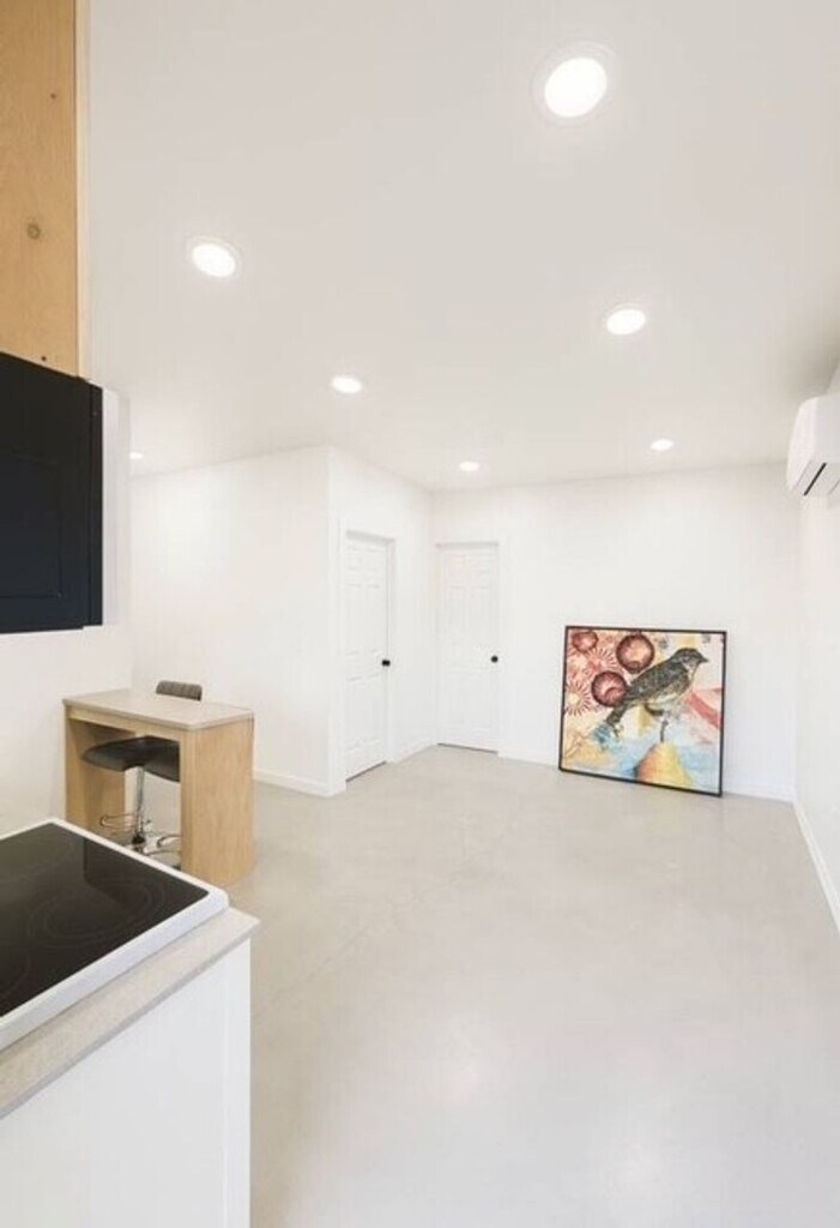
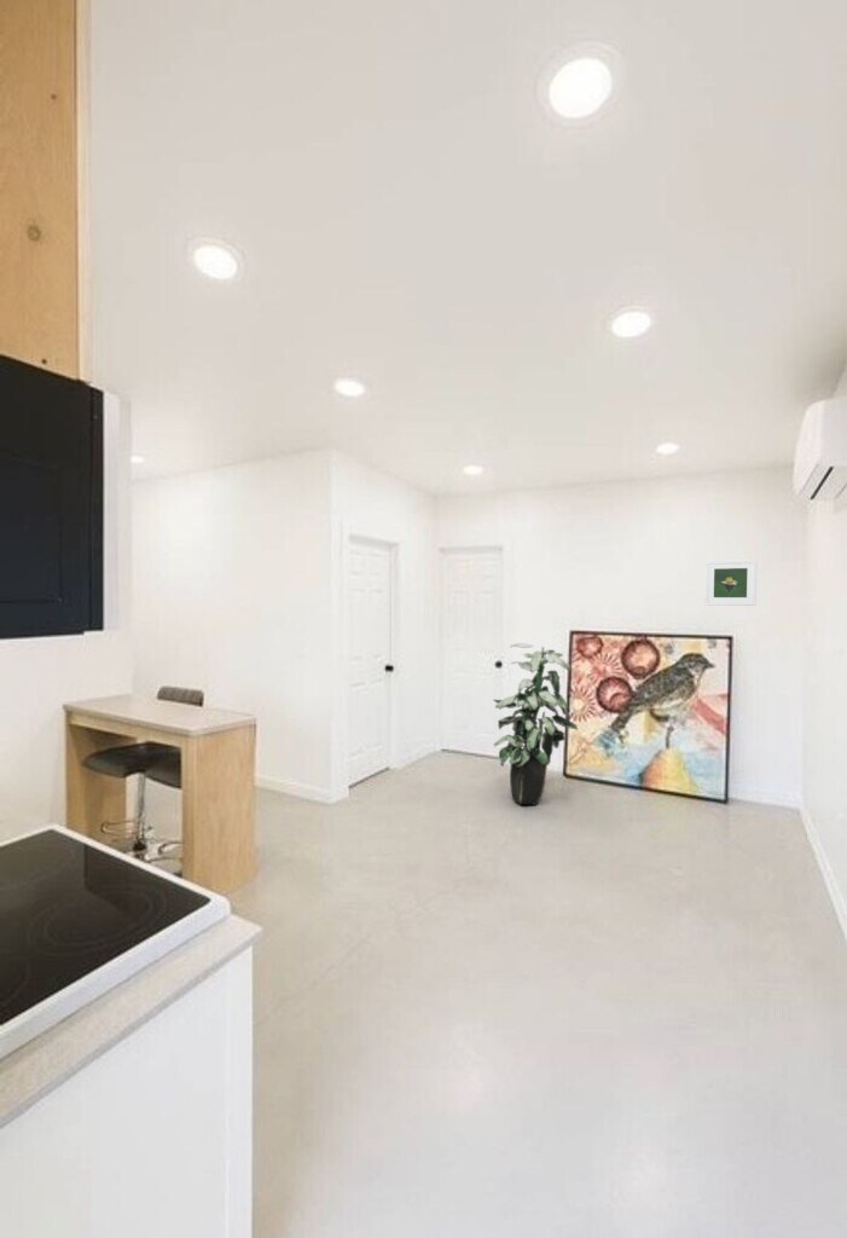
+ indoor plant [492,642,579,806]
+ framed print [703,559,758,607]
